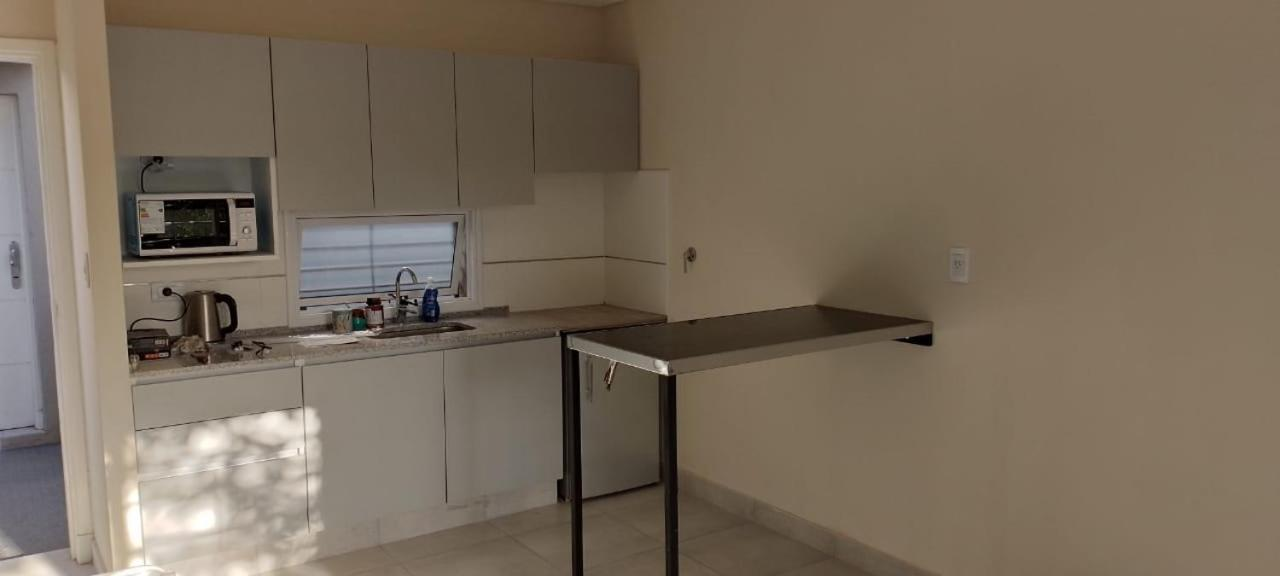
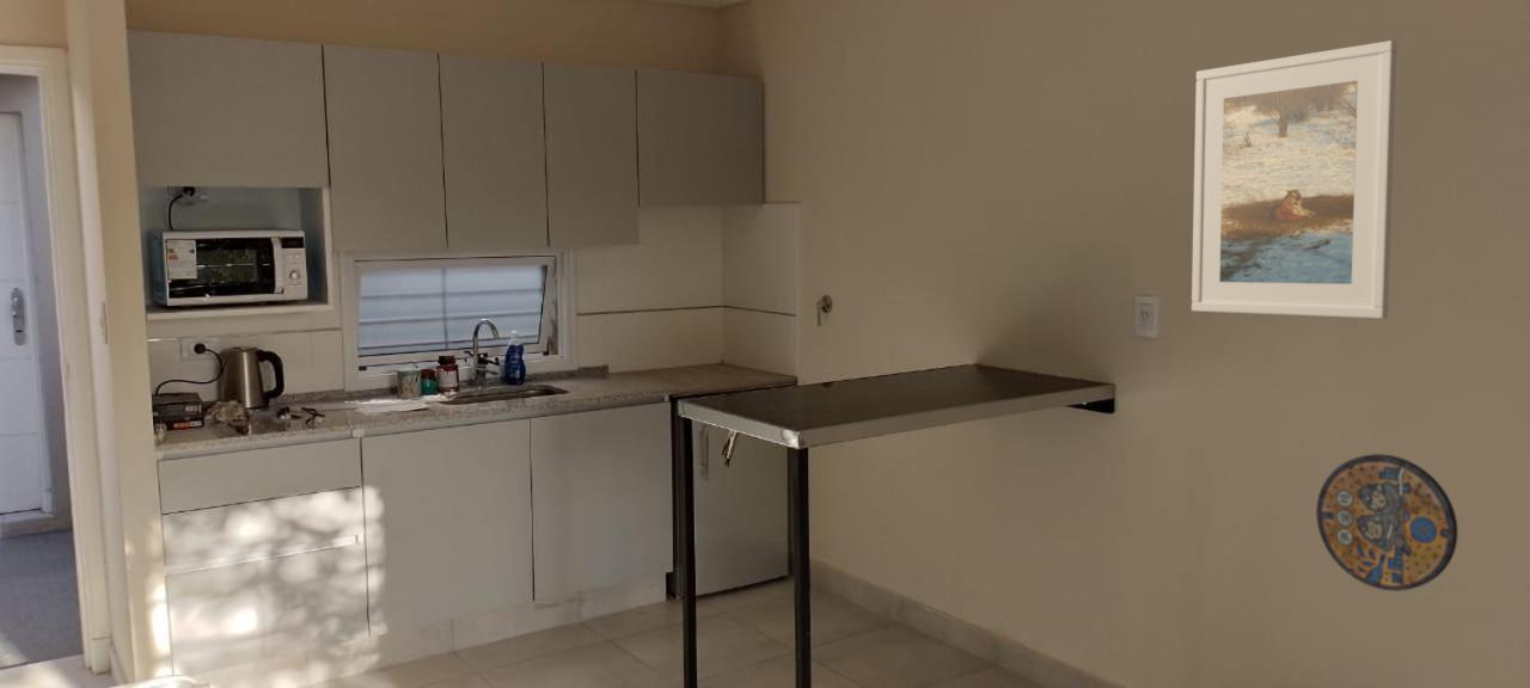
+ manhole cover [1315,453,1459,592]
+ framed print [1191,39,1397,320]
